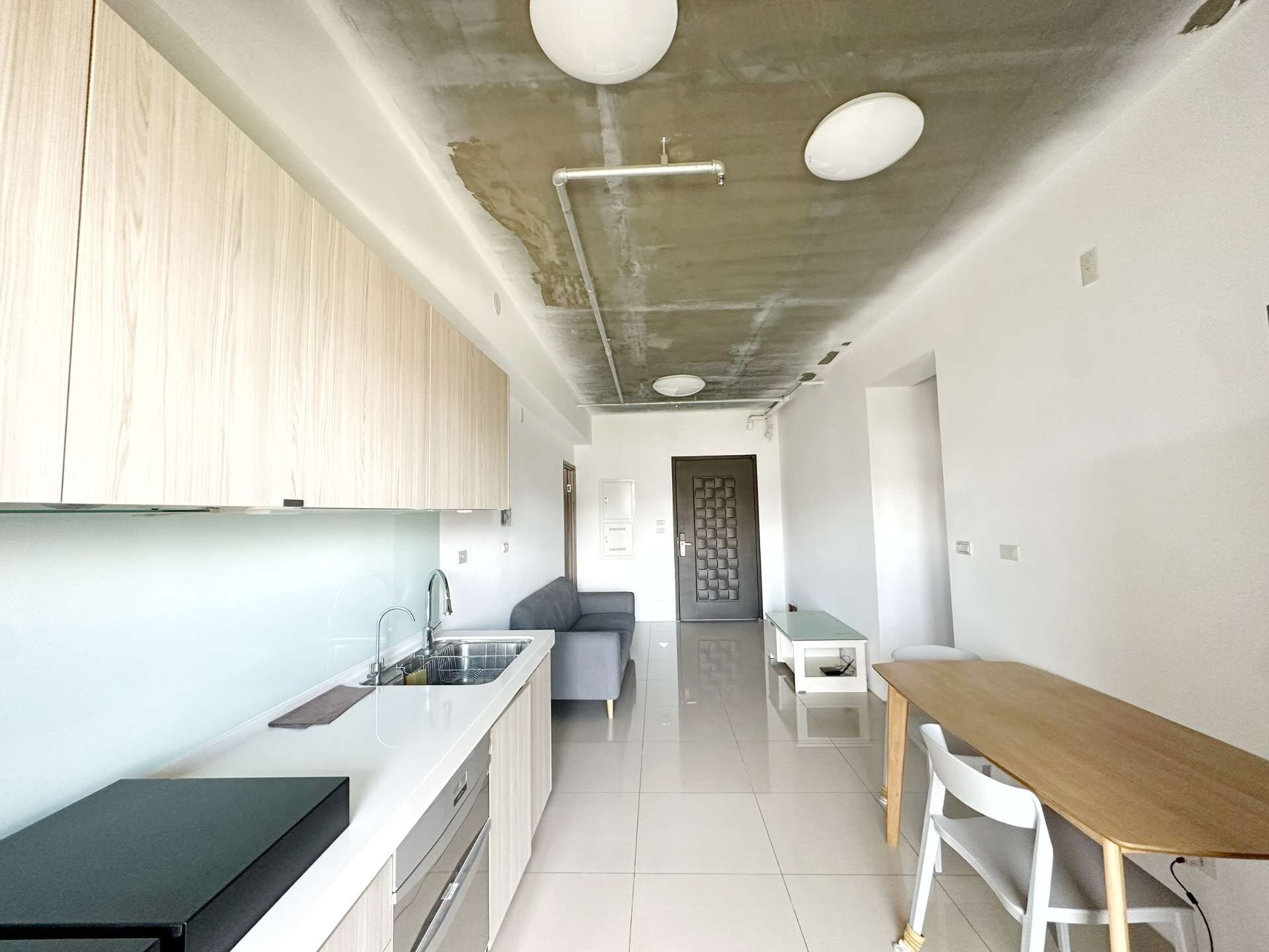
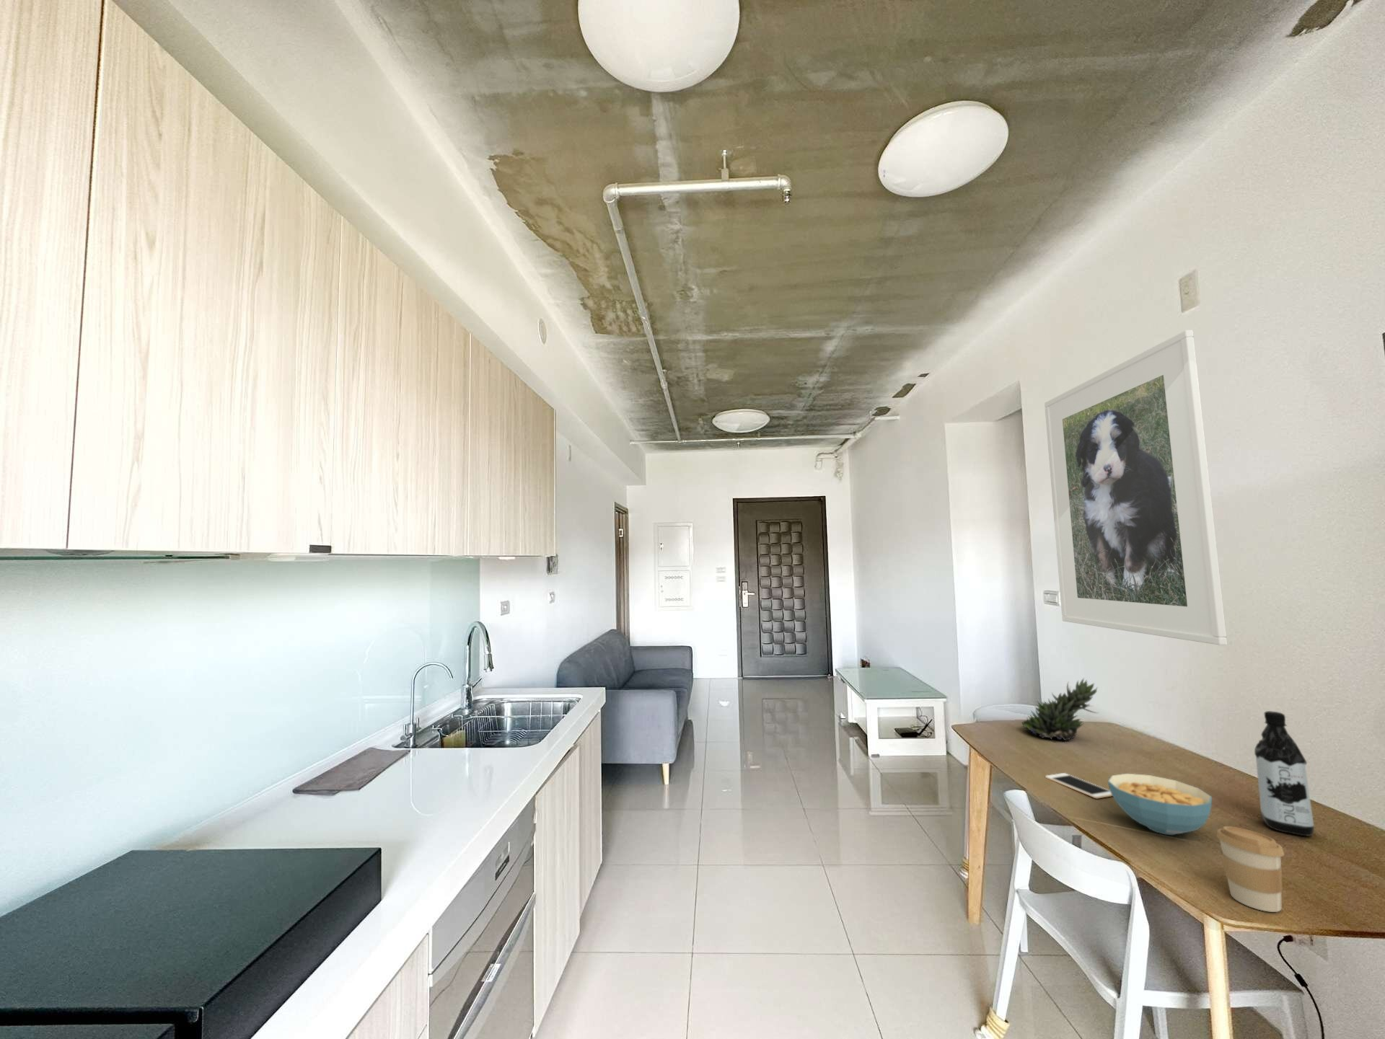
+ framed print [1043,330,1228,646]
+ water bottle [1254,710,1315,836]
+ coffee cup [1216,825,1285,912]
+ cell phone [1044,773,1113,799]
+ cereal bowl [1108,773,1213,836]
+ succulent plant [1022,677,1100,741]
